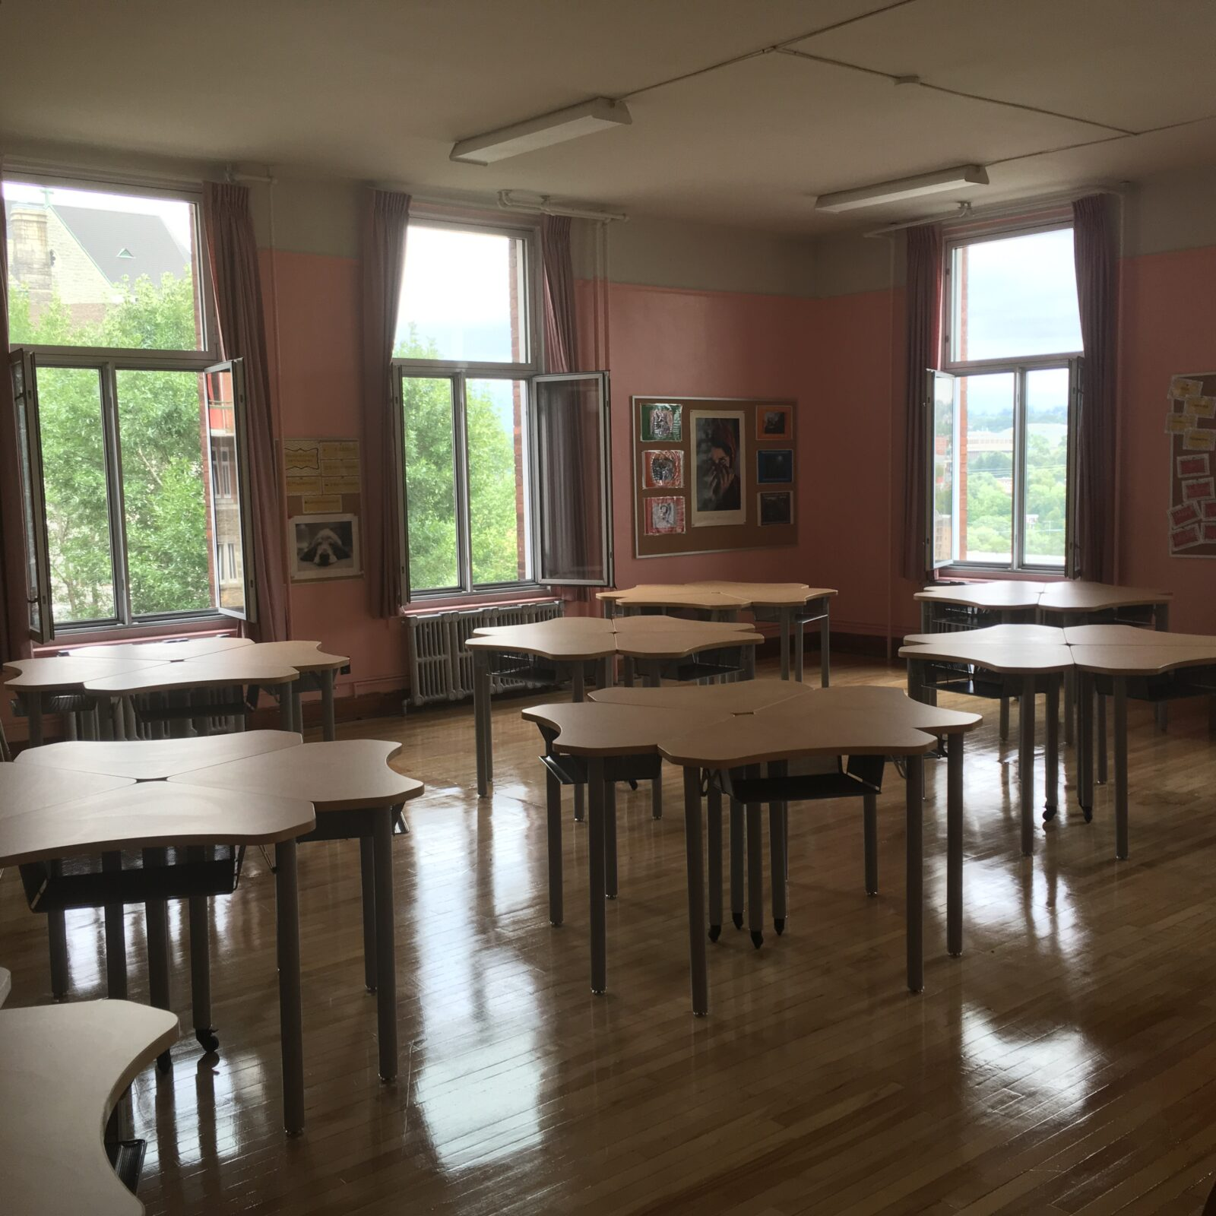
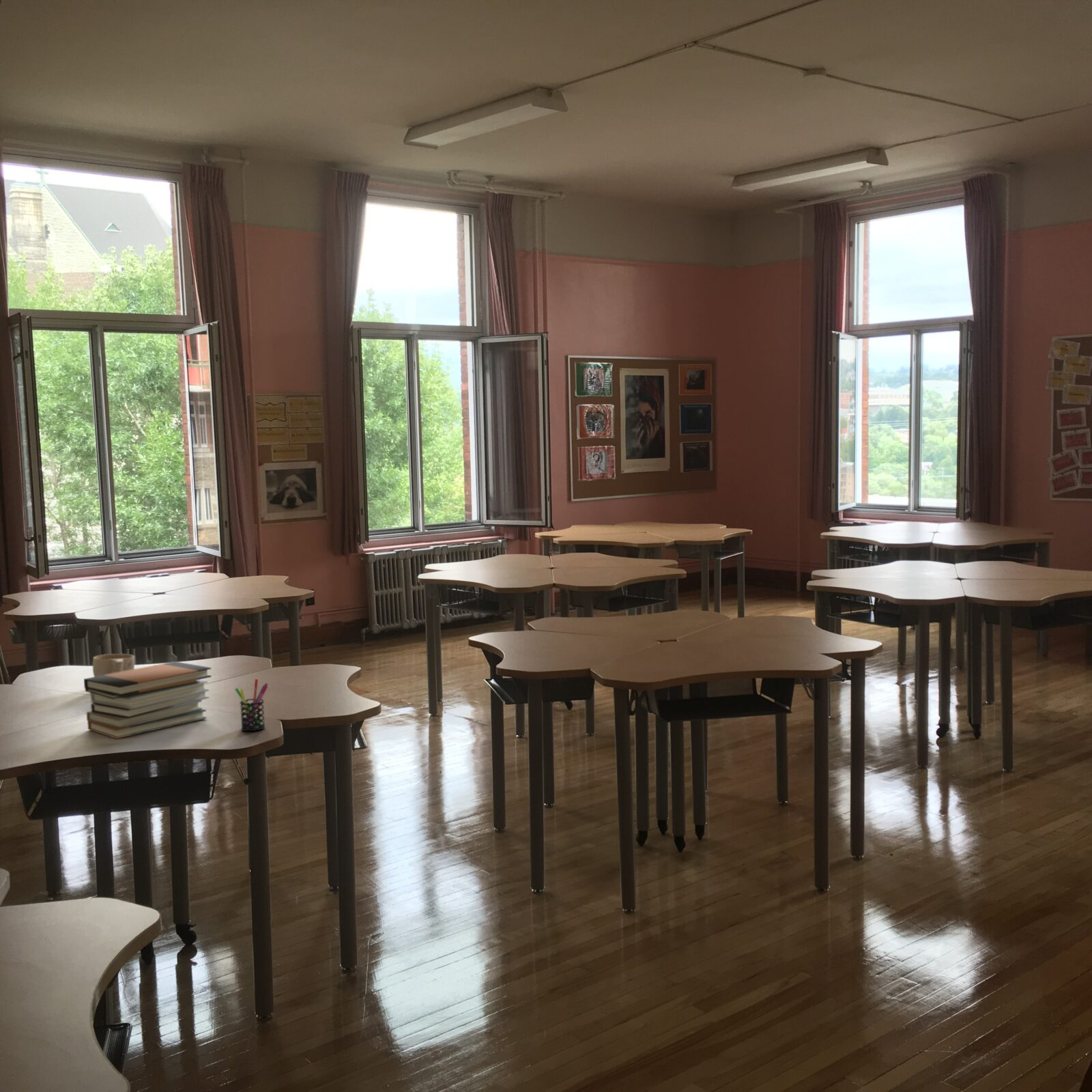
+ pen holder [234,678,269,732]
+ book stack [83,661,212,739]
+ cup [92,653,135,677]
